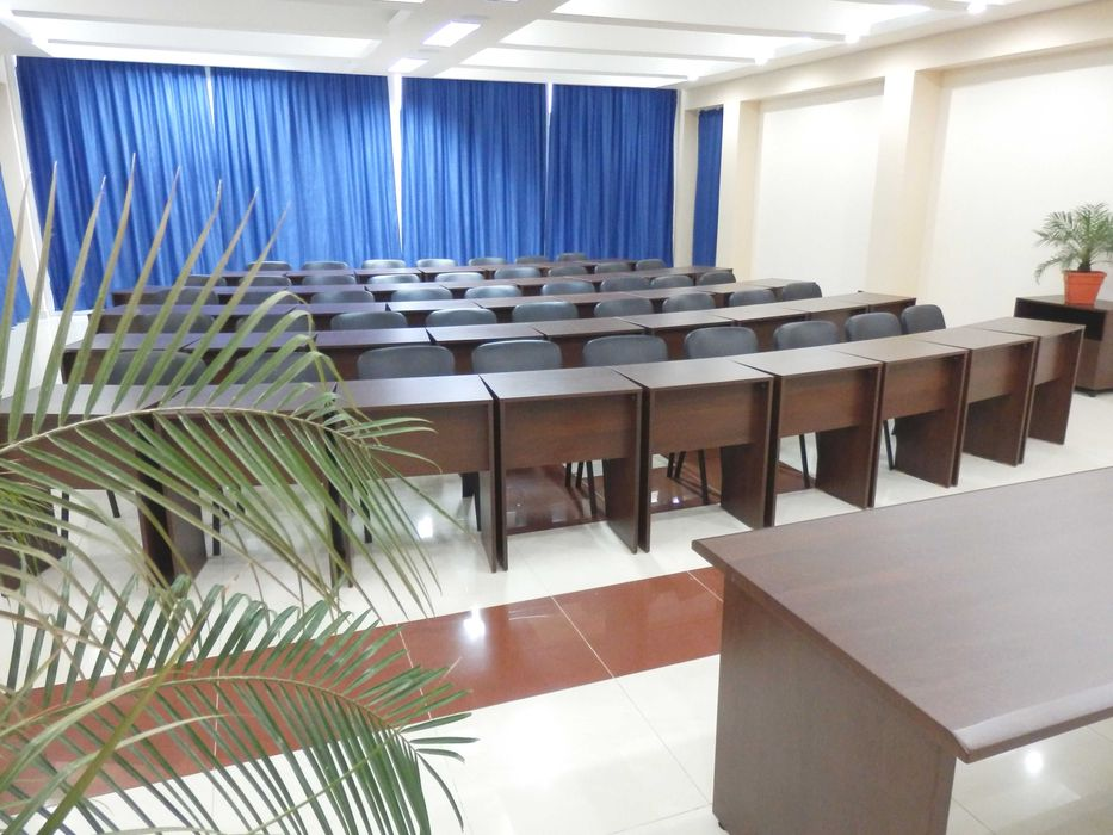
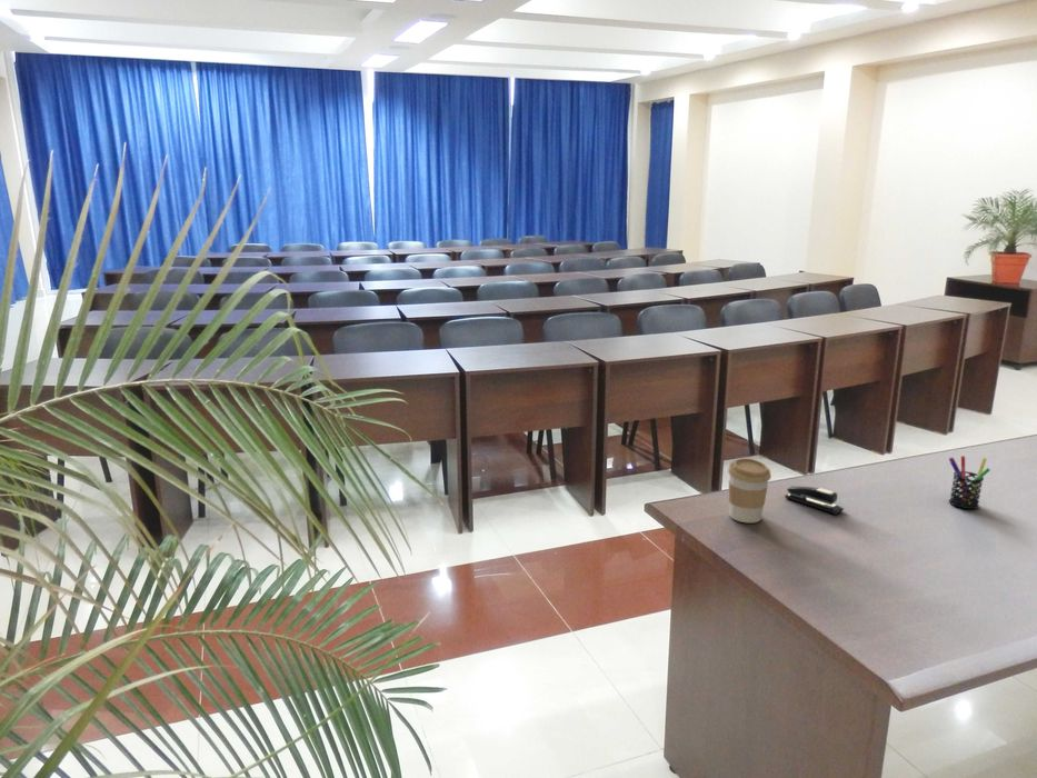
+ stapler [784,486,845,516]
+ pen holder [948,455,991,510]
+ coffee cup [727,457,772,523]
